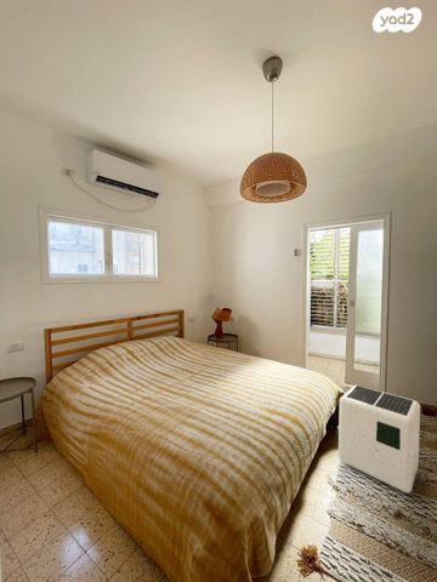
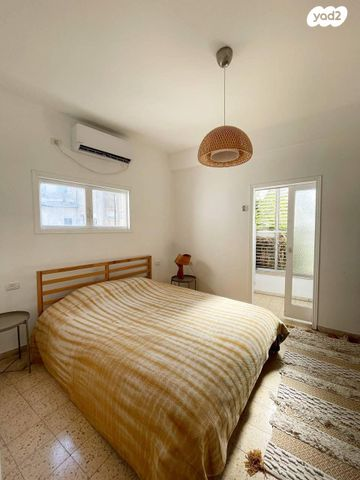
- air purifier [337,383,421,493]
